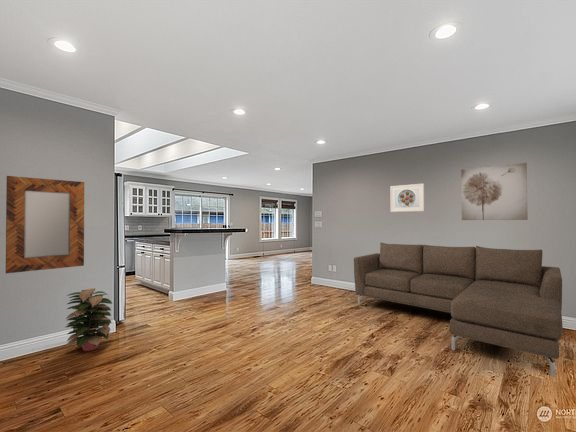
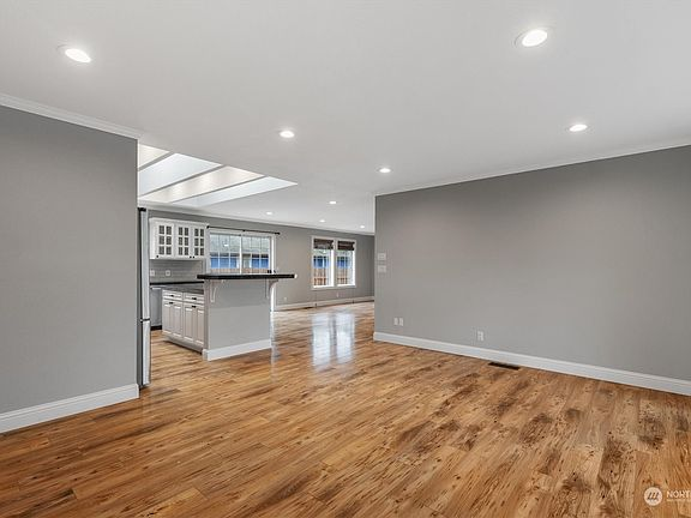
- sofa [353,242,564,378]
- home mirror [5,175,85,274]
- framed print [389,183,425,213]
- wall art [460,162,529,221]
- decorative plant [62,287,113,352]
